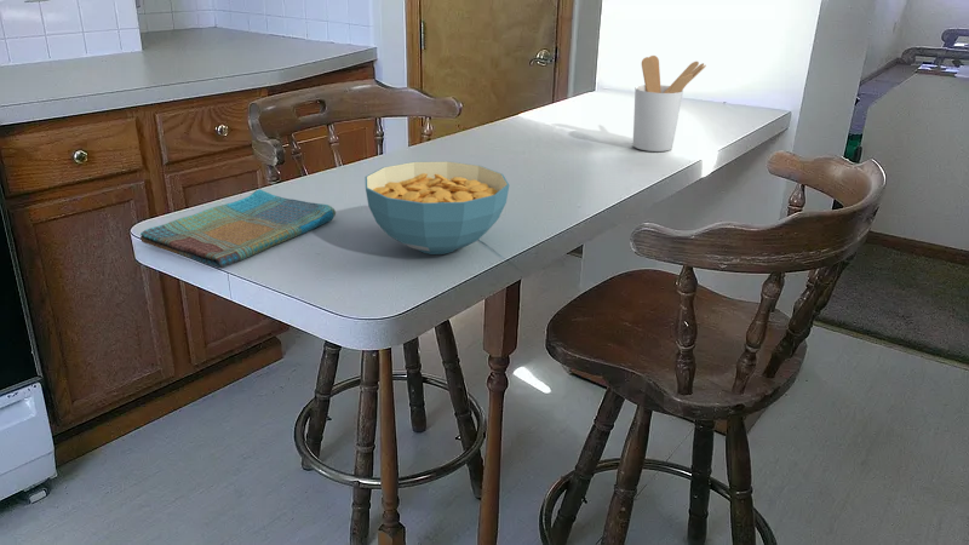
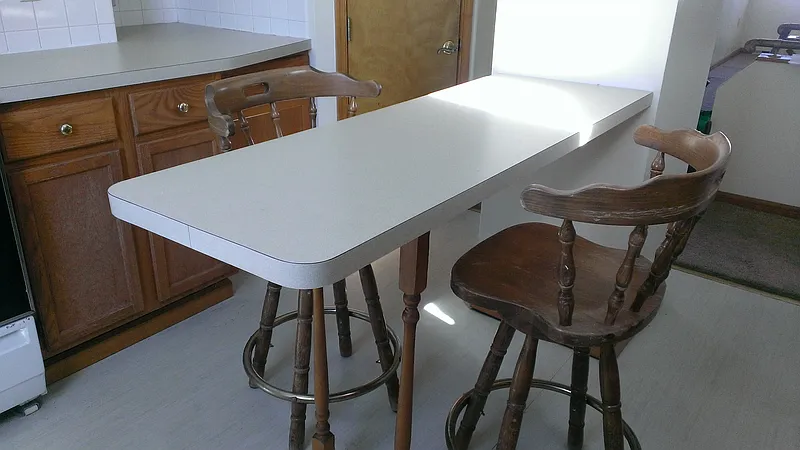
- dish towel [139,188,337,269]
- cereal bowl [363,160,510,256]
- utensil holder [632,54,707,153]
